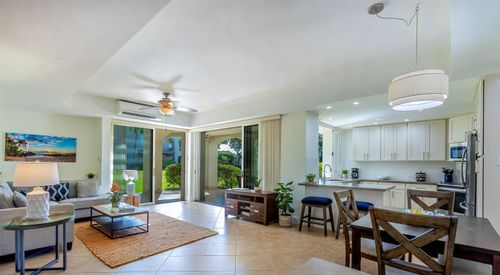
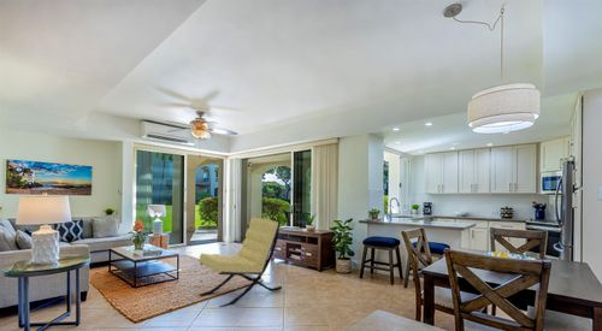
+ lounge chair [197,215,283,308]
